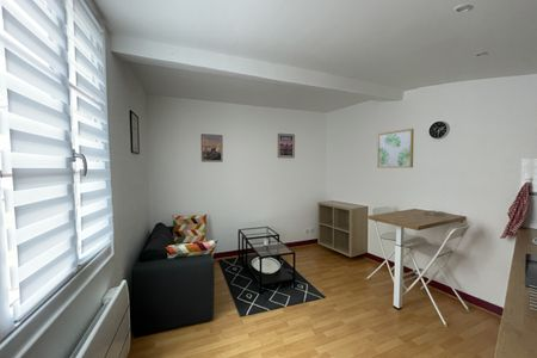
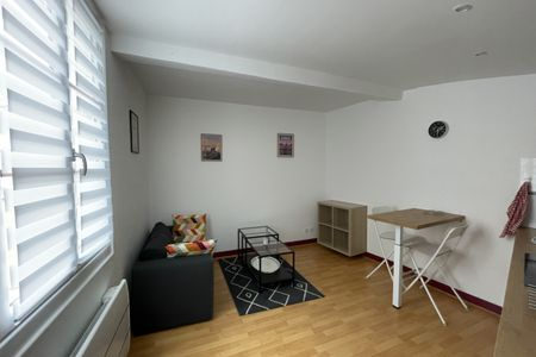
- wall art [376,128,415,169]
